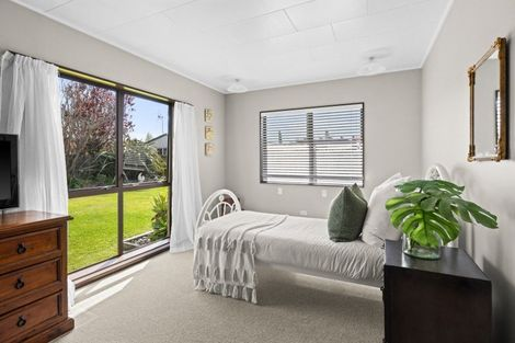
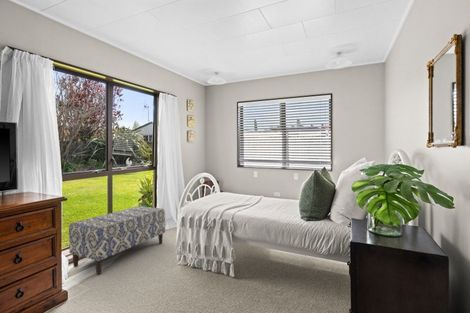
+ bench [68,205,166,275]
